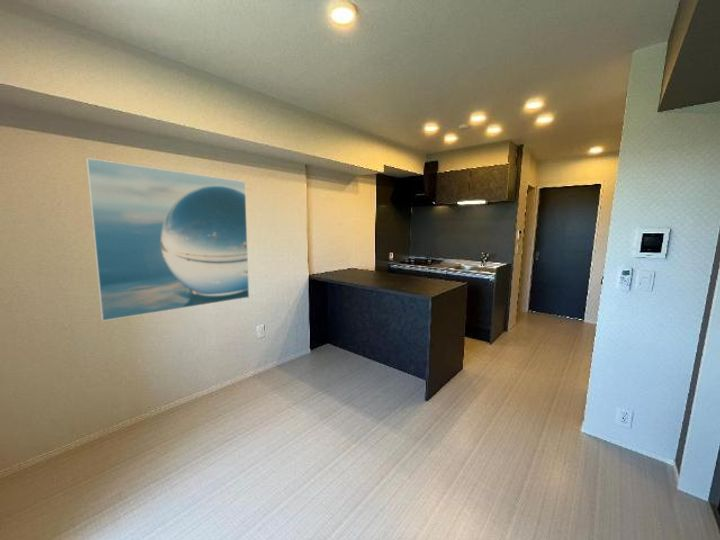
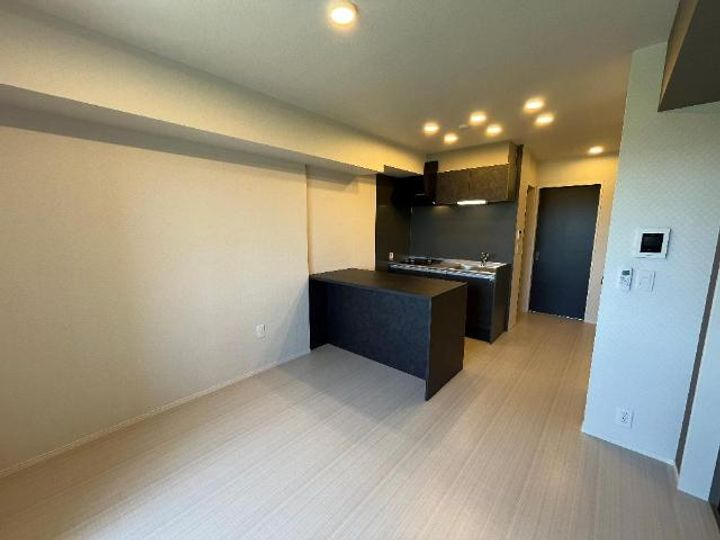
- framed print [85,157,250,322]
